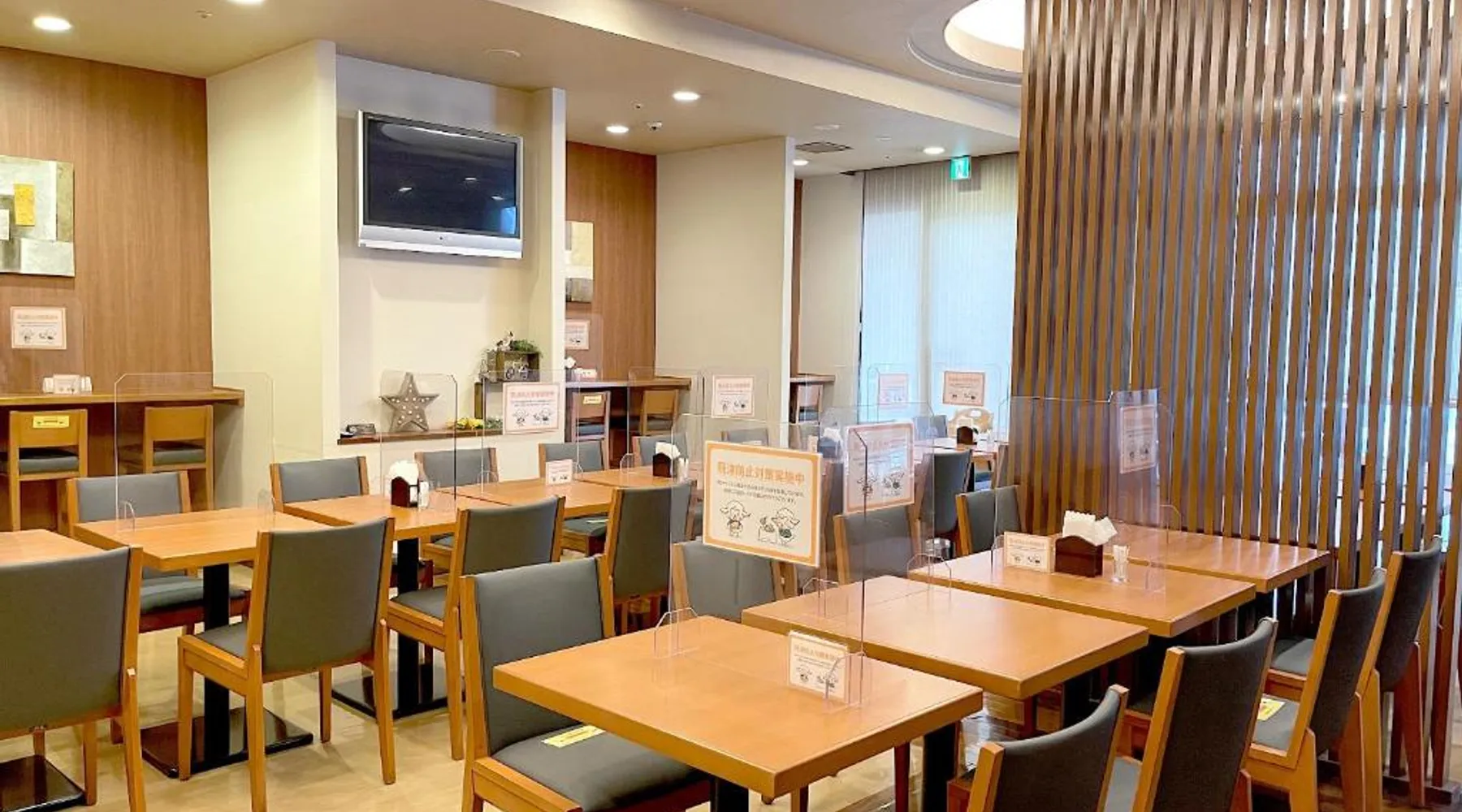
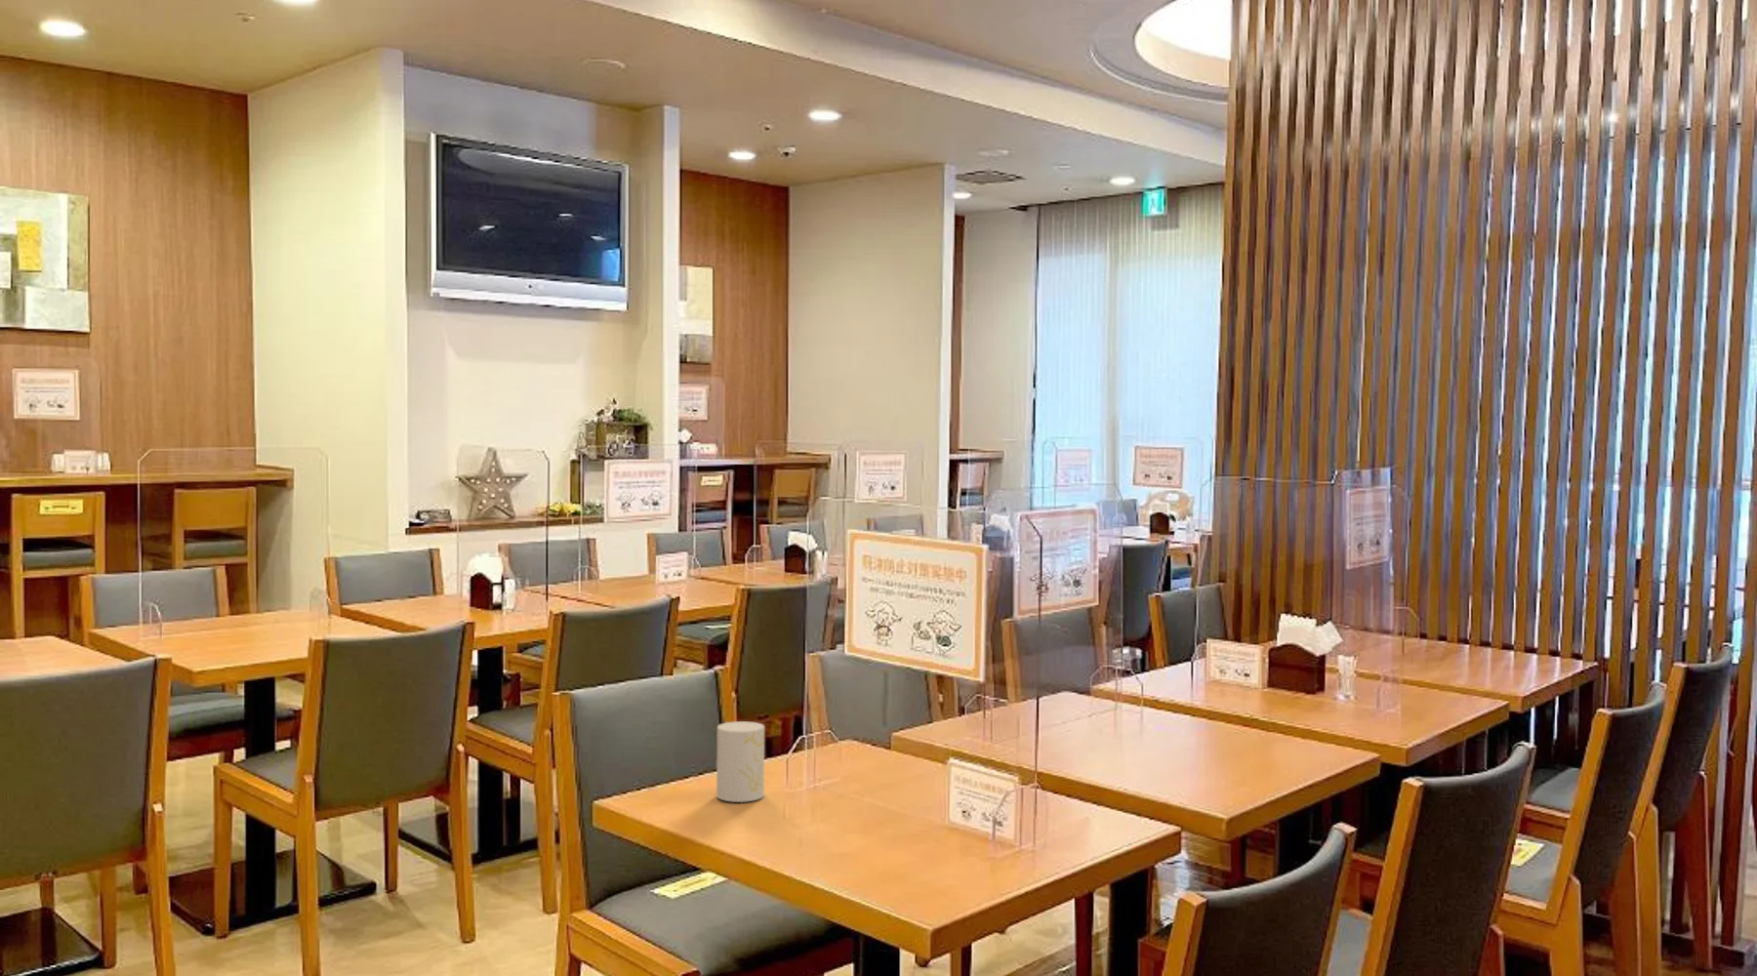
+ cup [715,720,766,803]
